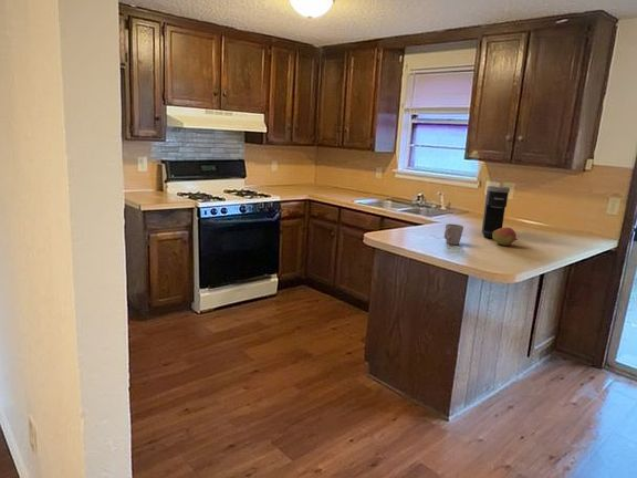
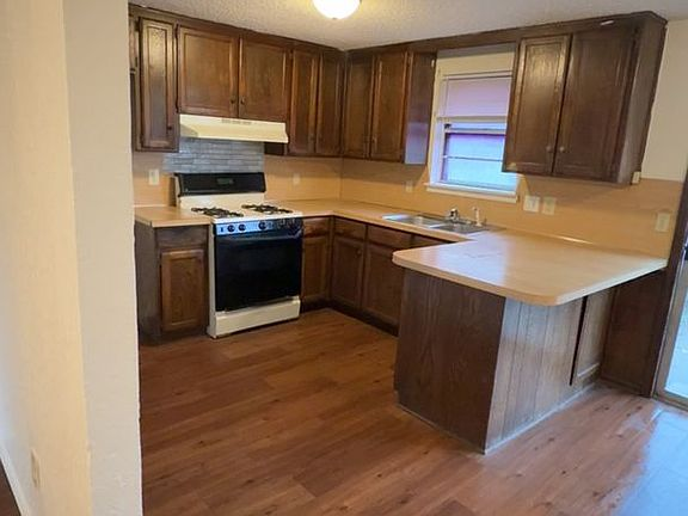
- fruit [492,227,519,247]
- mug [443,222,464,246]
- coffee maker [481,185,511,239]
